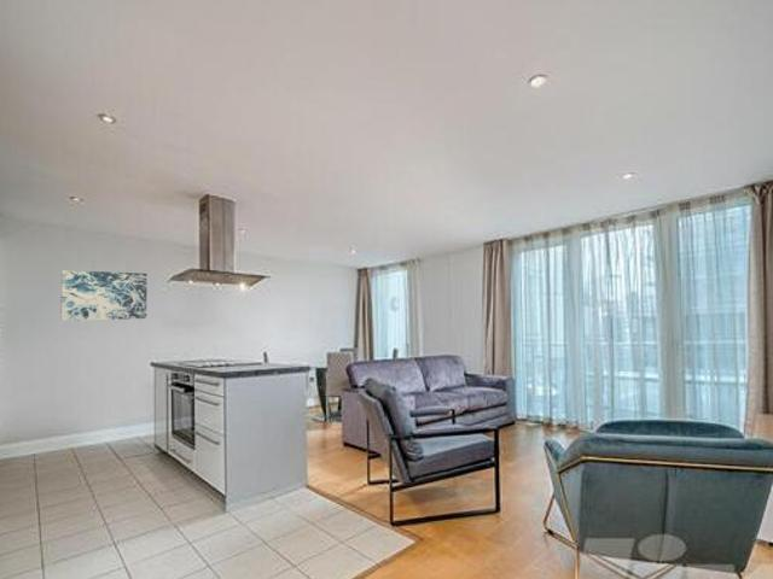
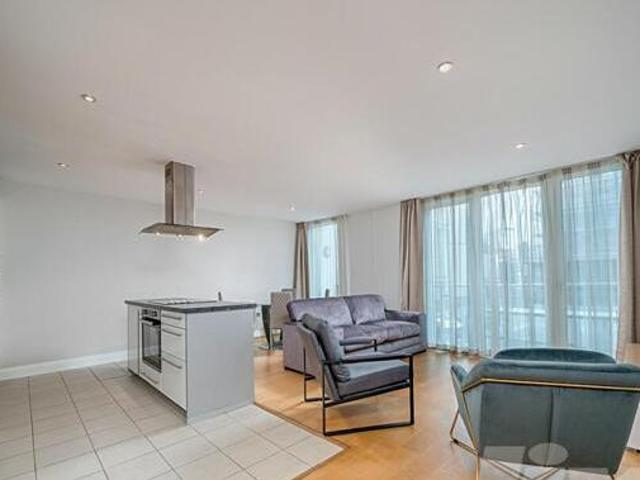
- wall art [60,269,149,322]
